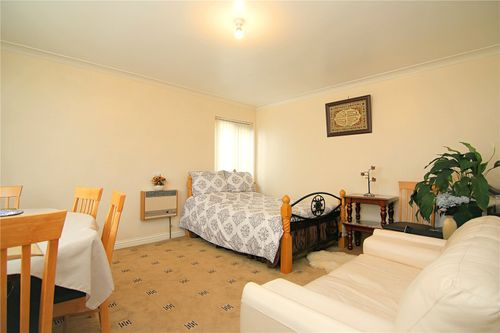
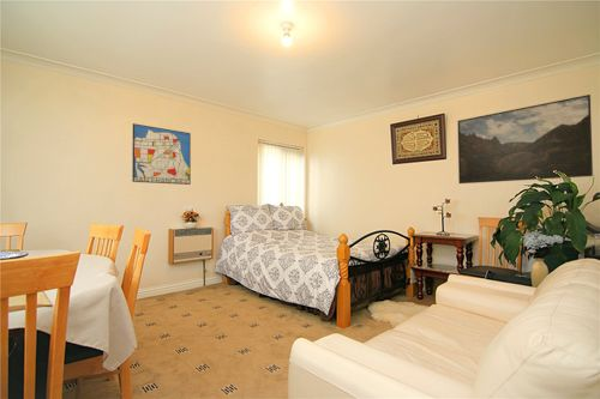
+ wall art [131,122,192,186]
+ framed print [456,93,594,185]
